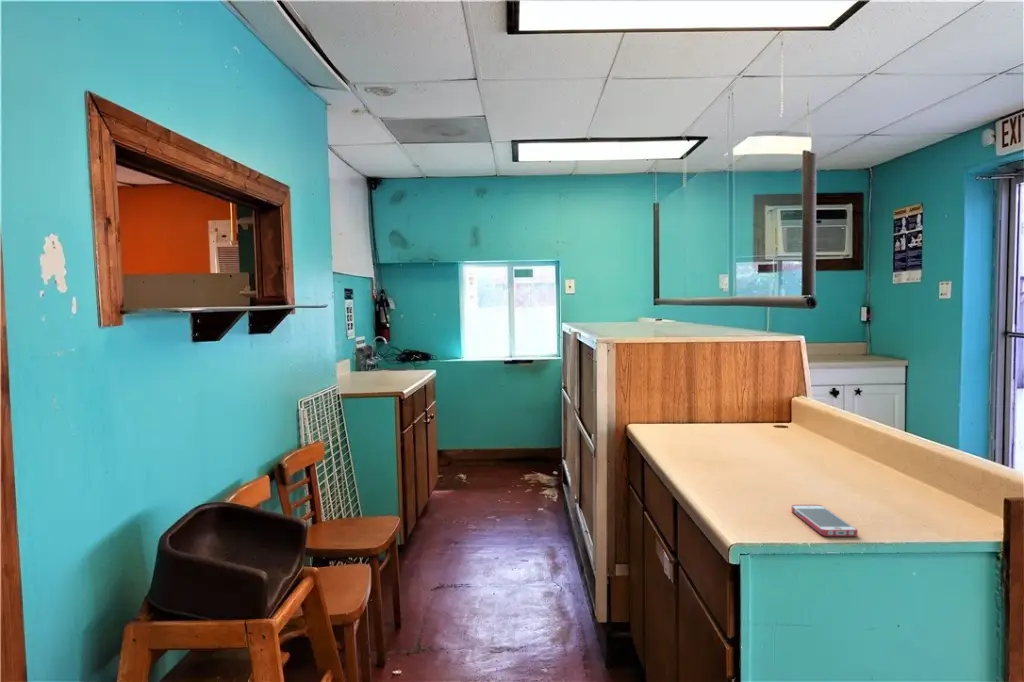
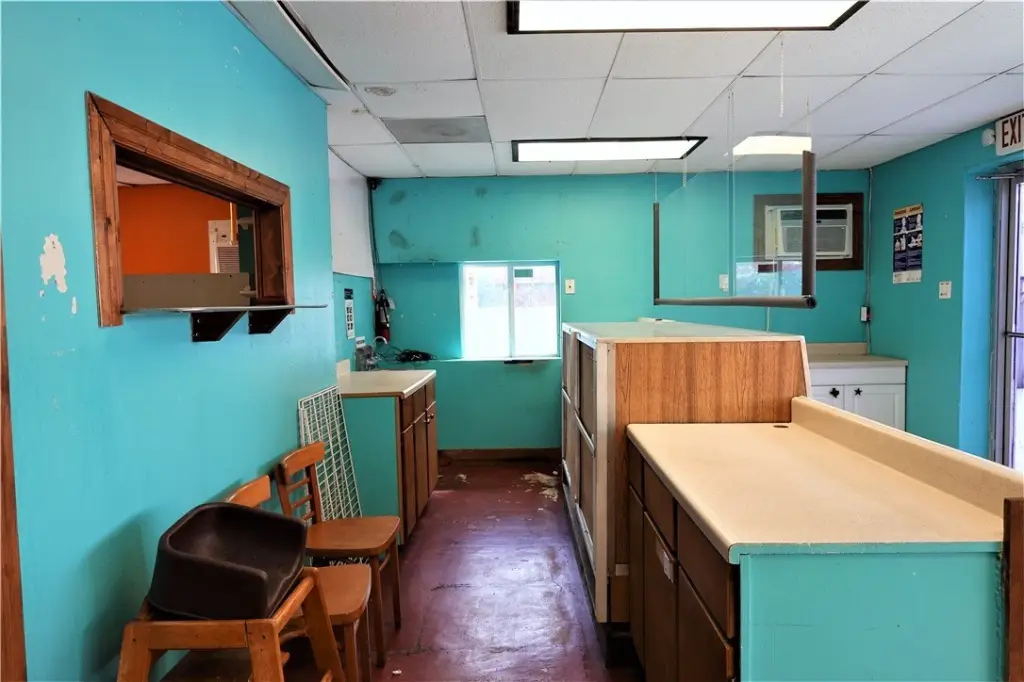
- smartphone [791,504,859,537]
